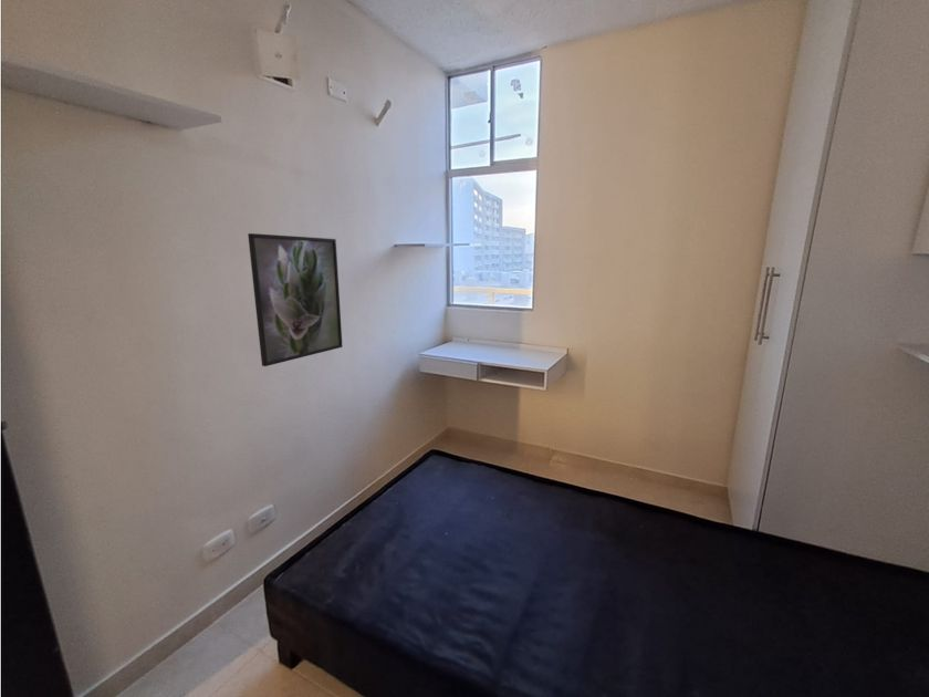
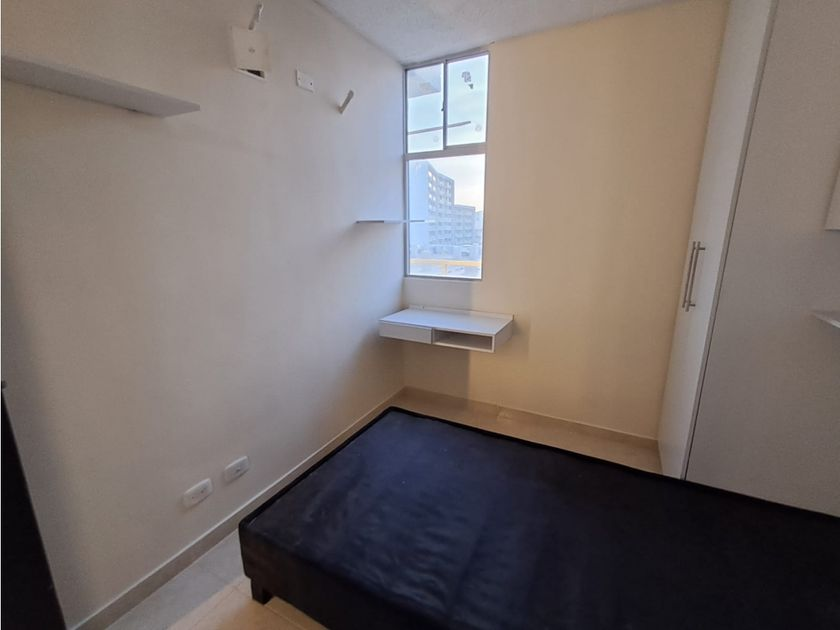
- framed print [247,232,343,367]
